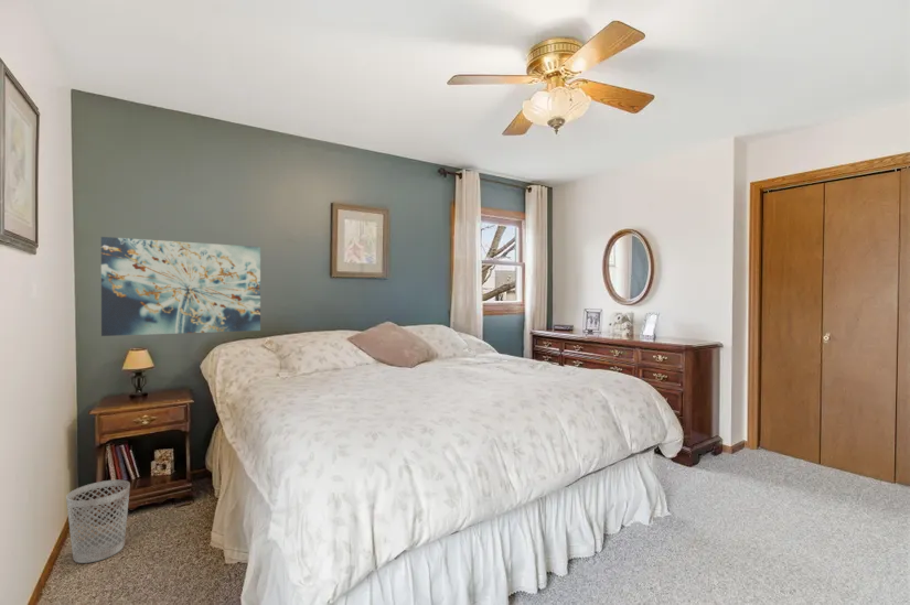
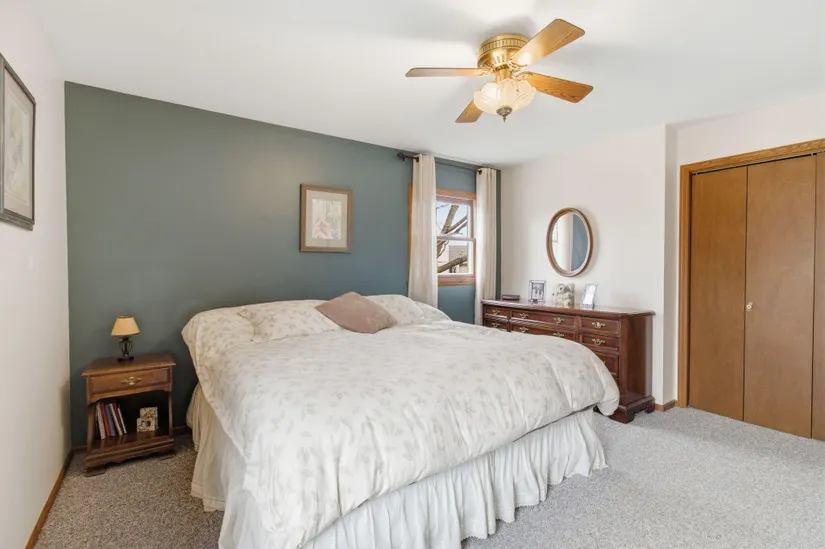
- wastebasket [65,479,131,564]
- wall art [100,236,261,337]
